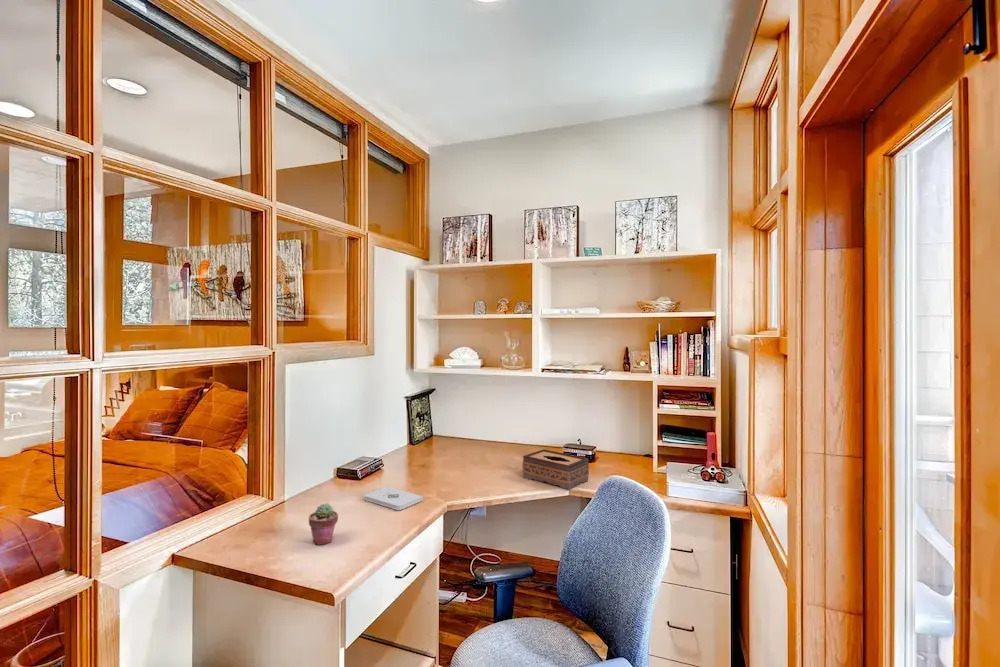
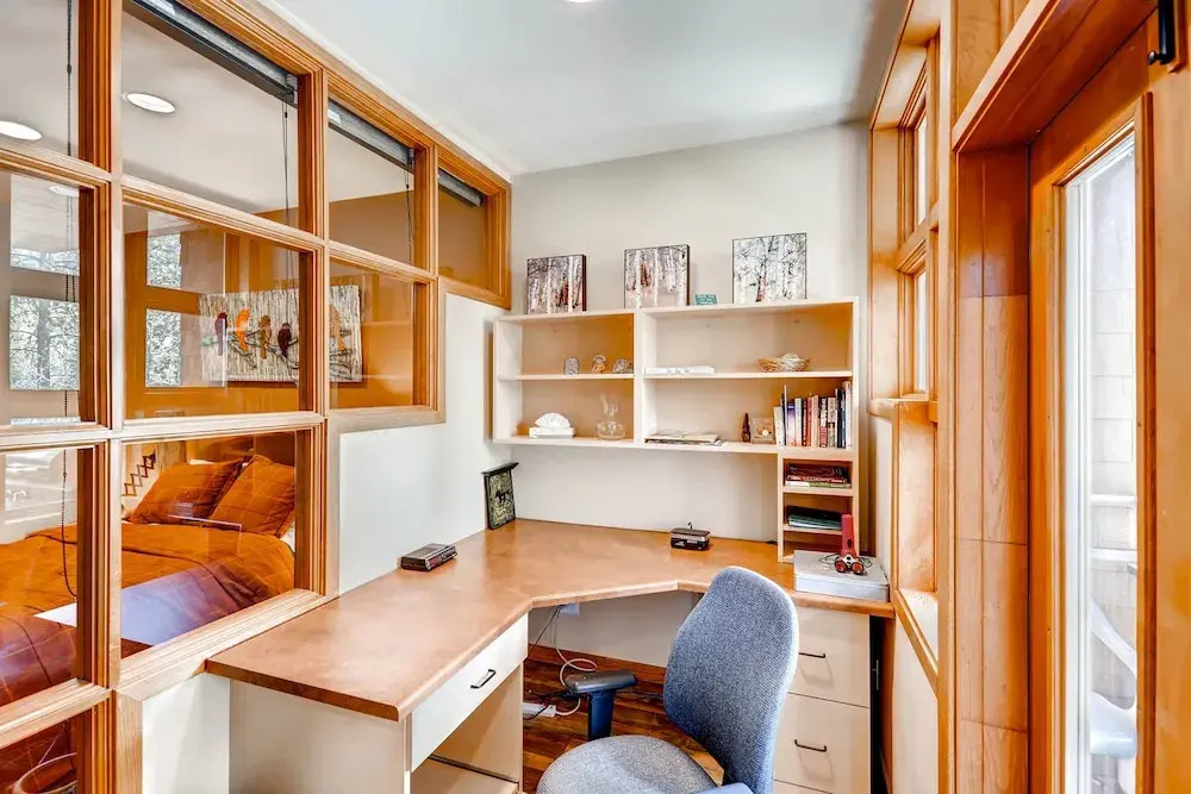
- tissue box [522,448,590,490]
- notepad [363,486,424,511]
- potted succulent [308,502,339,546]
